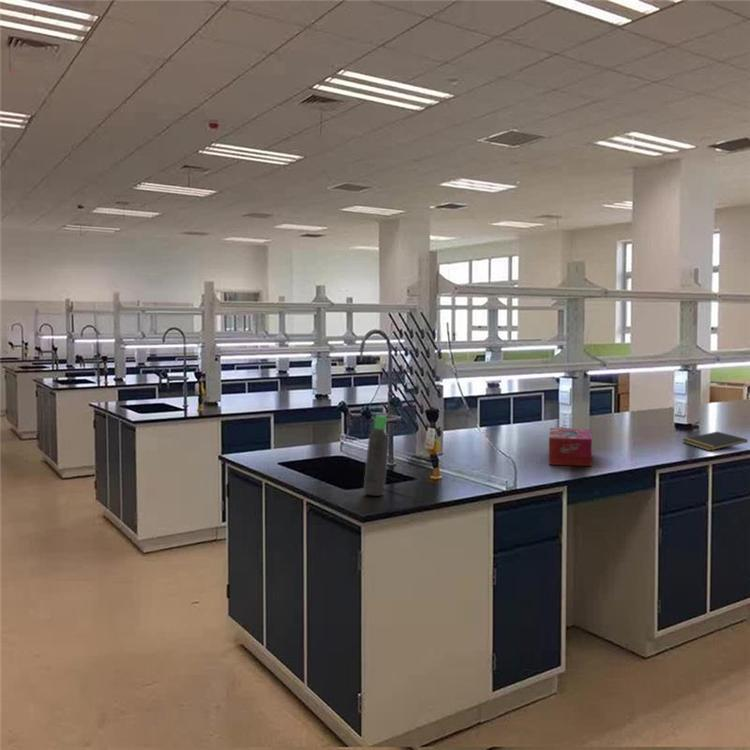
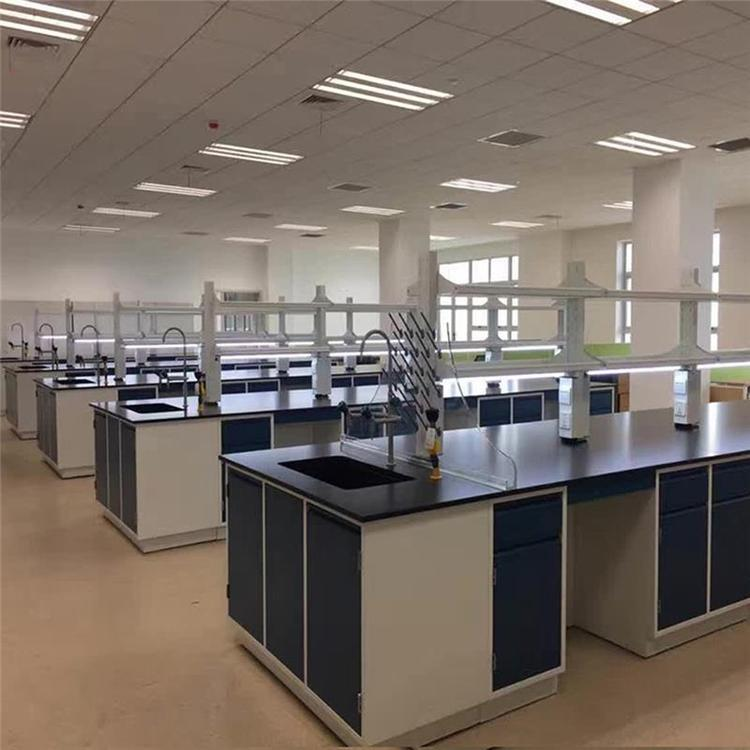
- notepad [681,431,749,452]
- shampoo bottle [363,414,390,497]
- tissue box [548,427,593,467]
